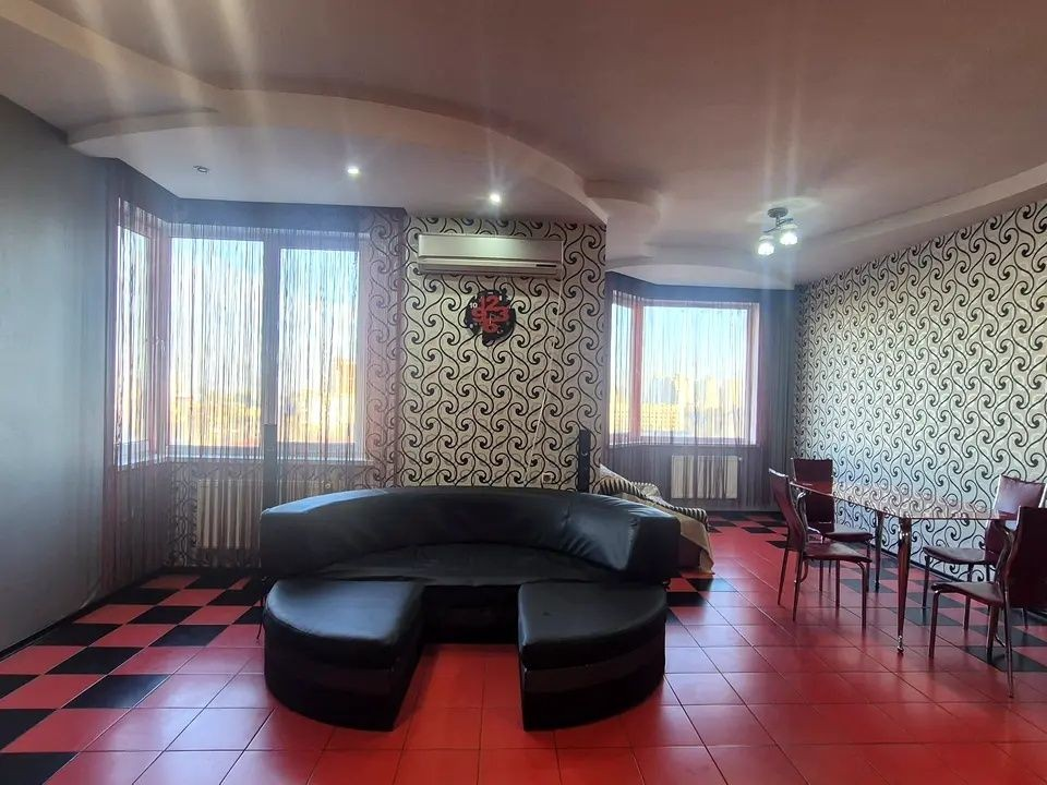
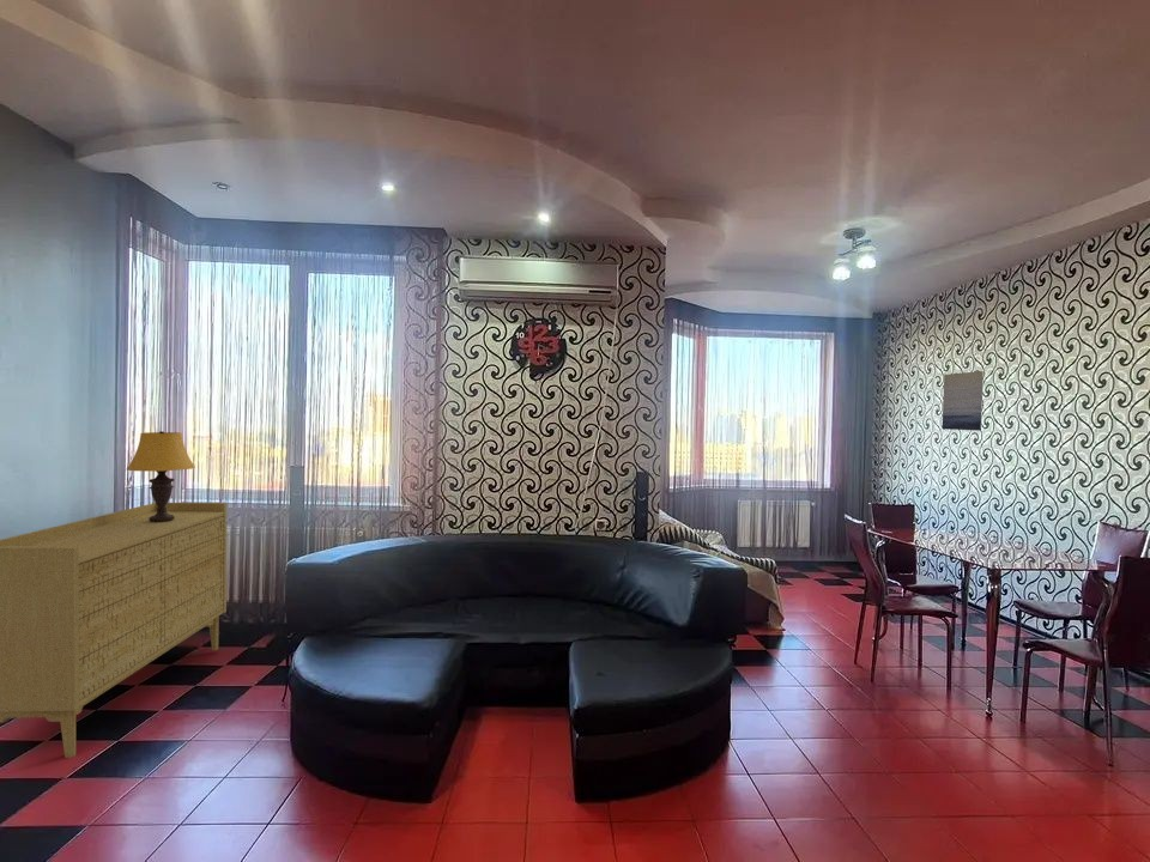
+ wall art [940,370,985,432]
+ table lamp [126,430,196,522]
+ sideboard [0,502,228,759]
